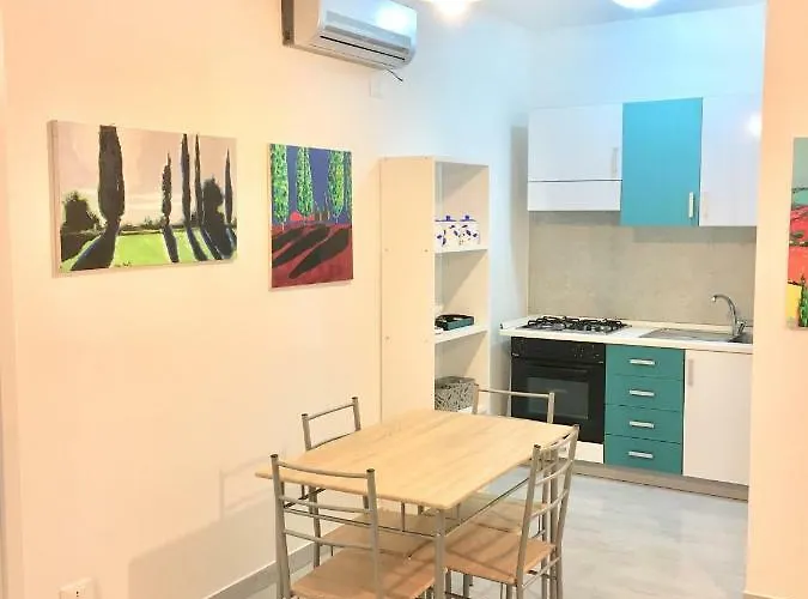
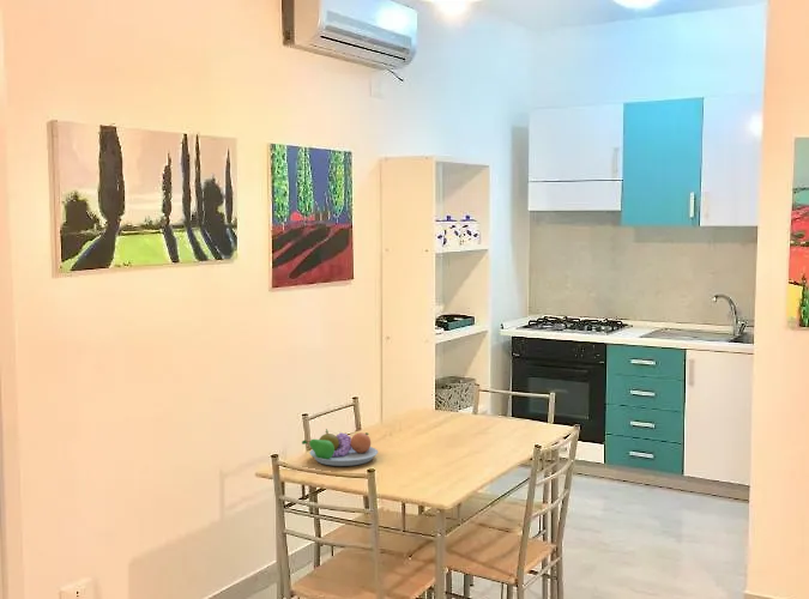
+ fruit bowl [301,428,379,467]
